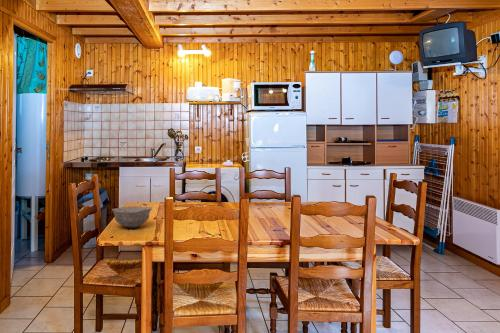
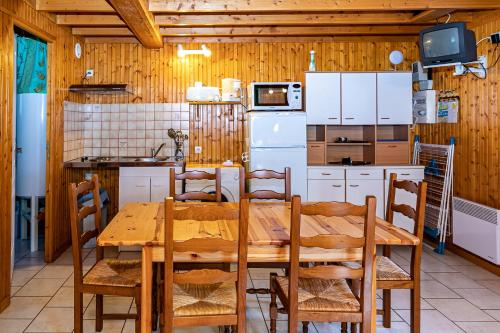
- bowl [111,205,153,229]
